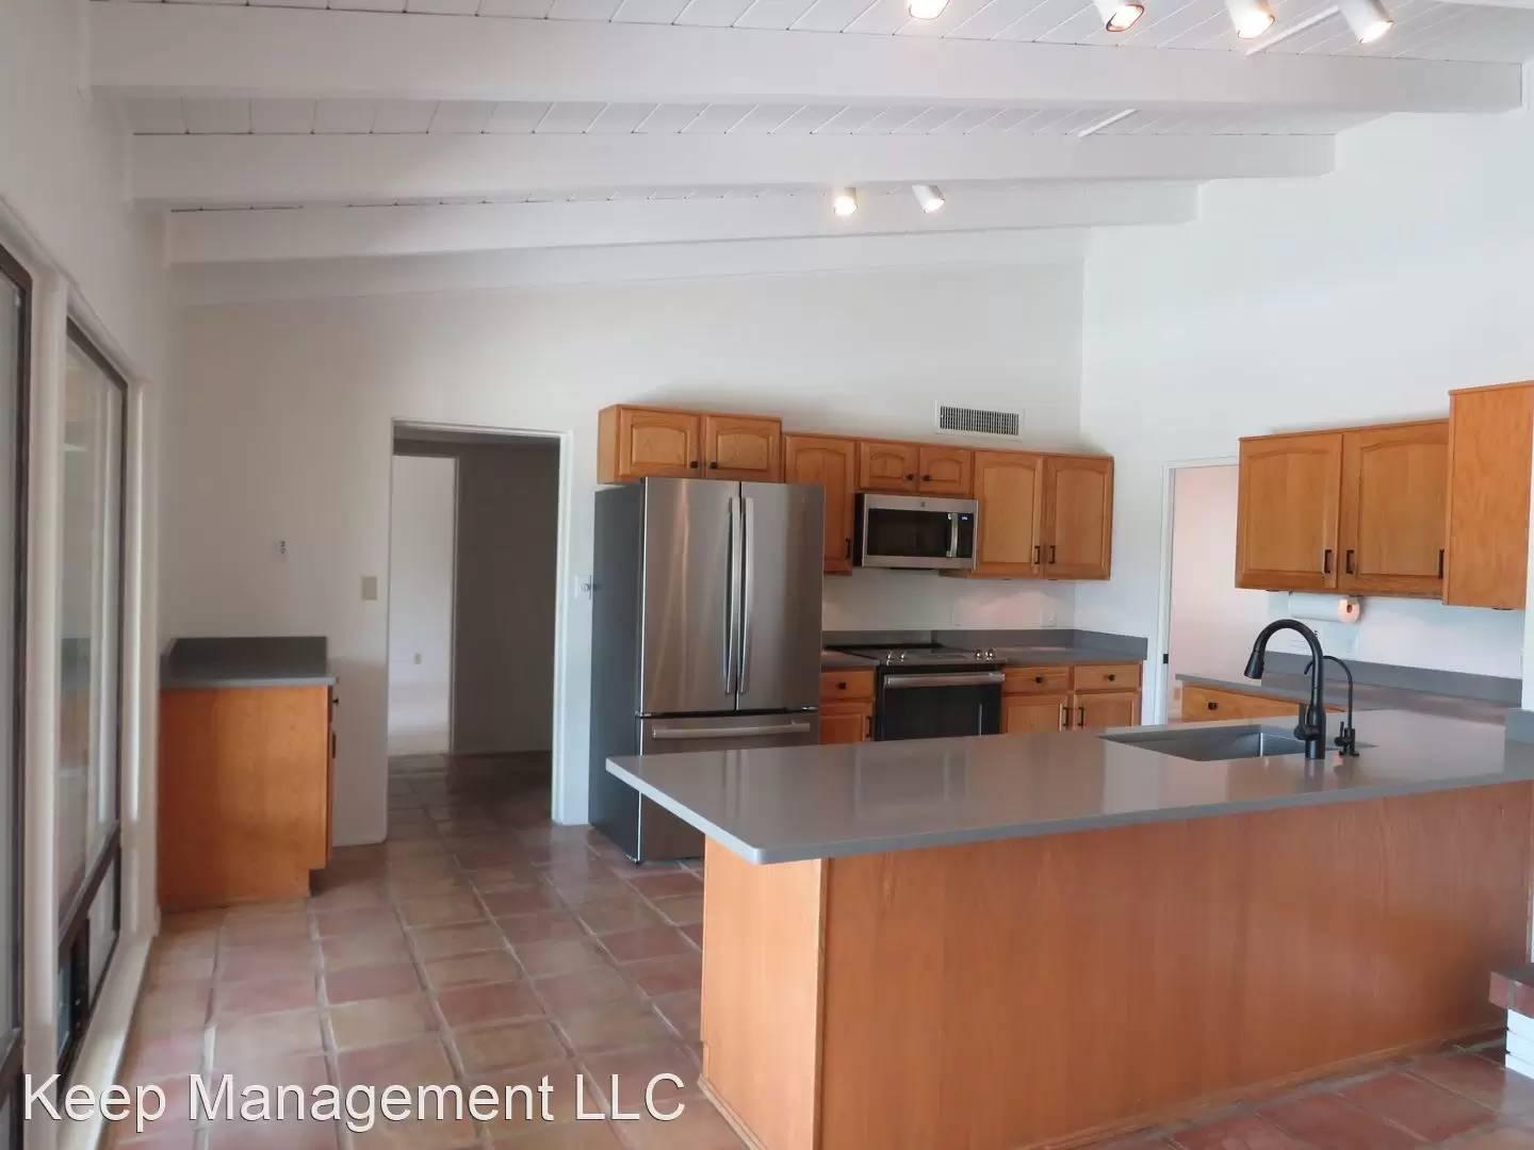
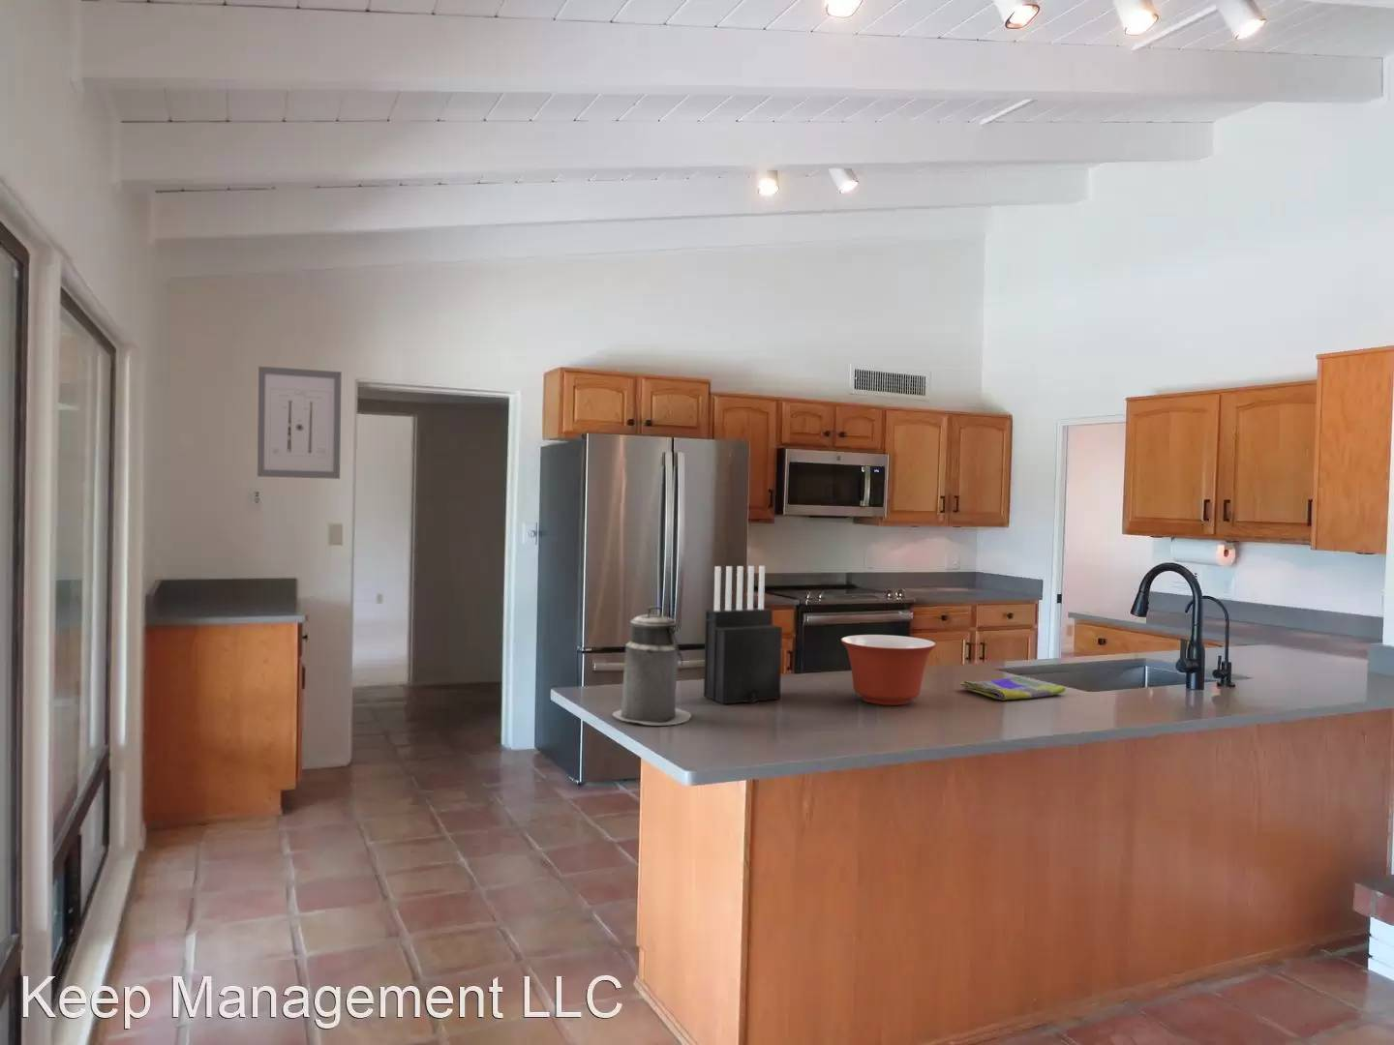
+ mixing bowl [841,633,937,706]
+ wall art [257,366,342,480]
+ canister [611,606,693,726]
+ dish towel [959,675,1066,701]
+ knife block [702,565,783,706]
